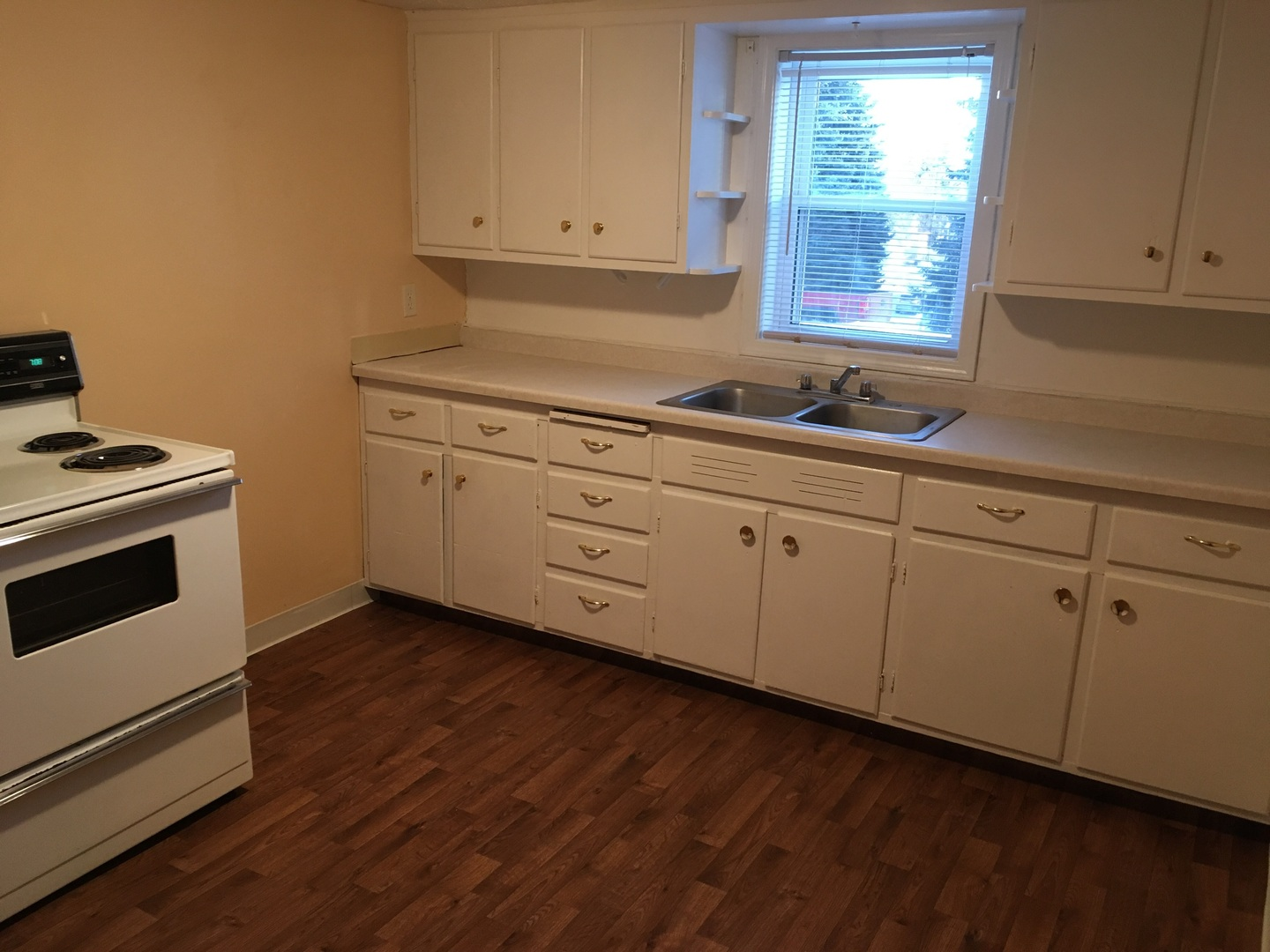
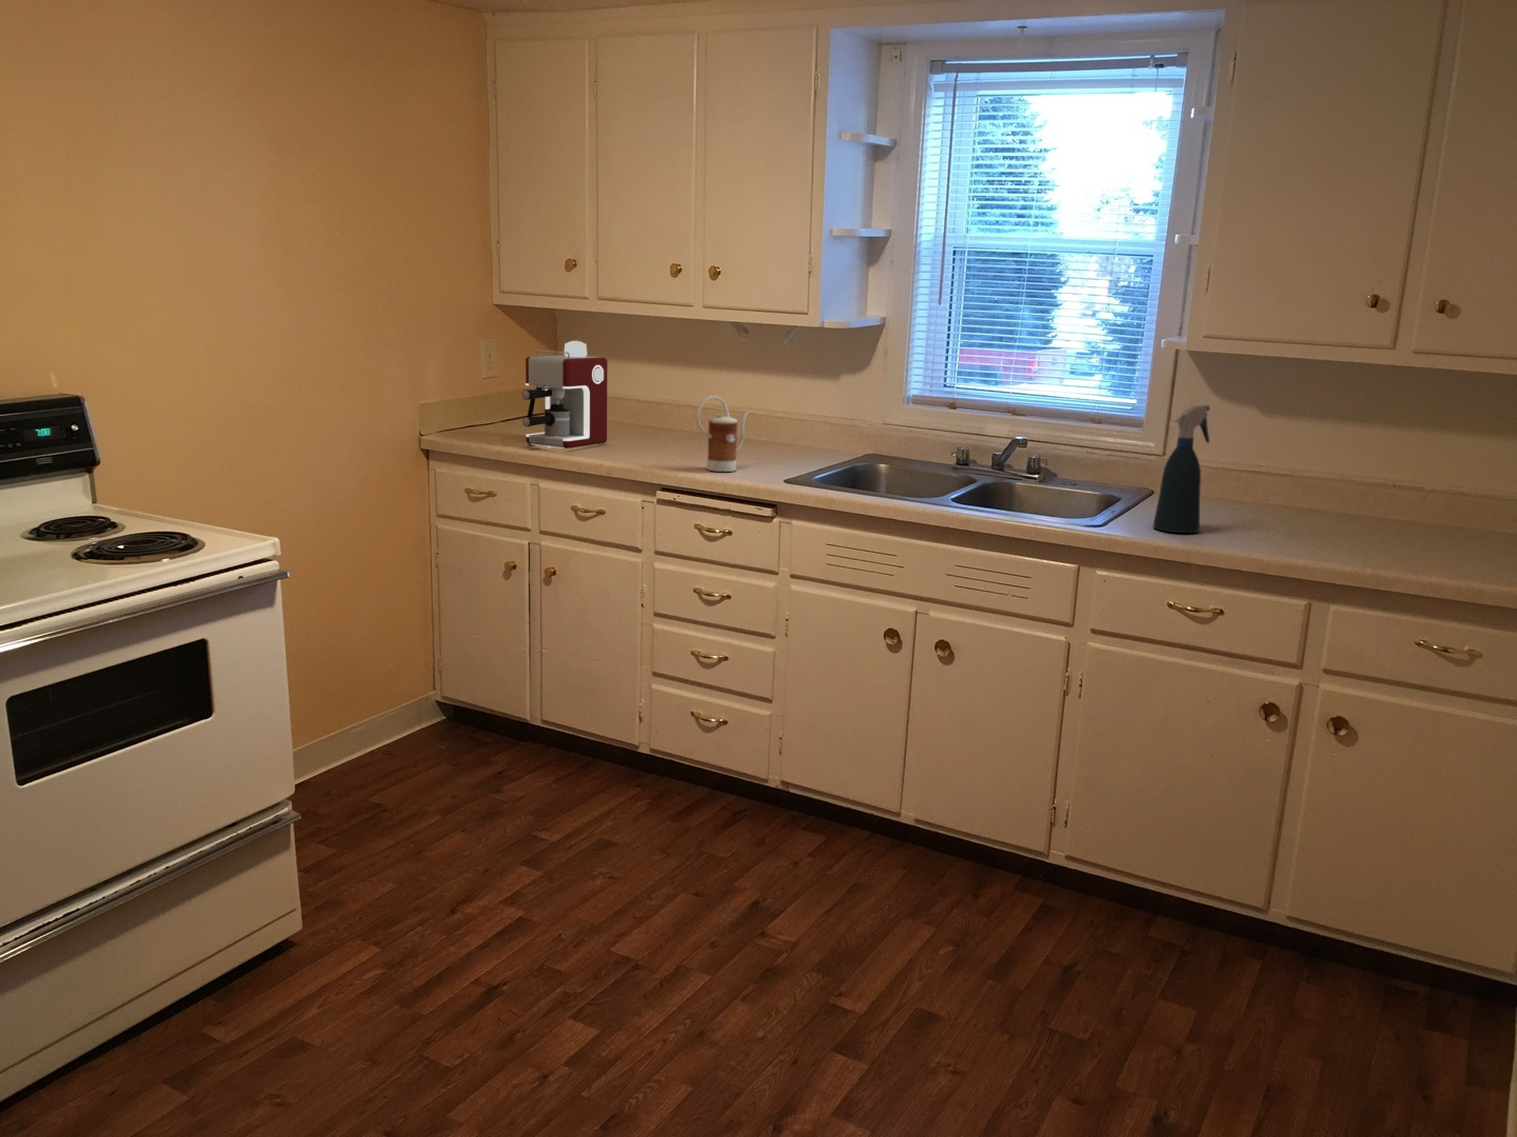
+ spray bottle [1153,404,1210,534]
+ coffee maker [522,340,609,449]
+ kettle [695,395,751,473]
